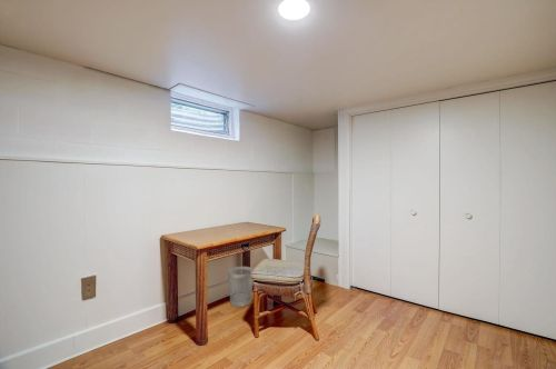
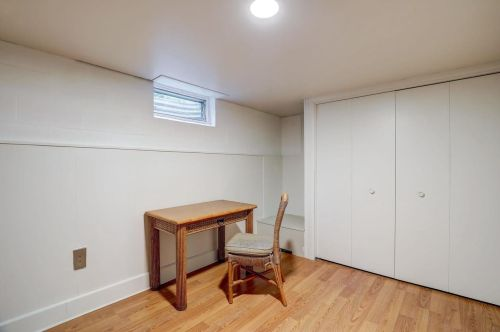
- wastebasket [227,266,254,308]
